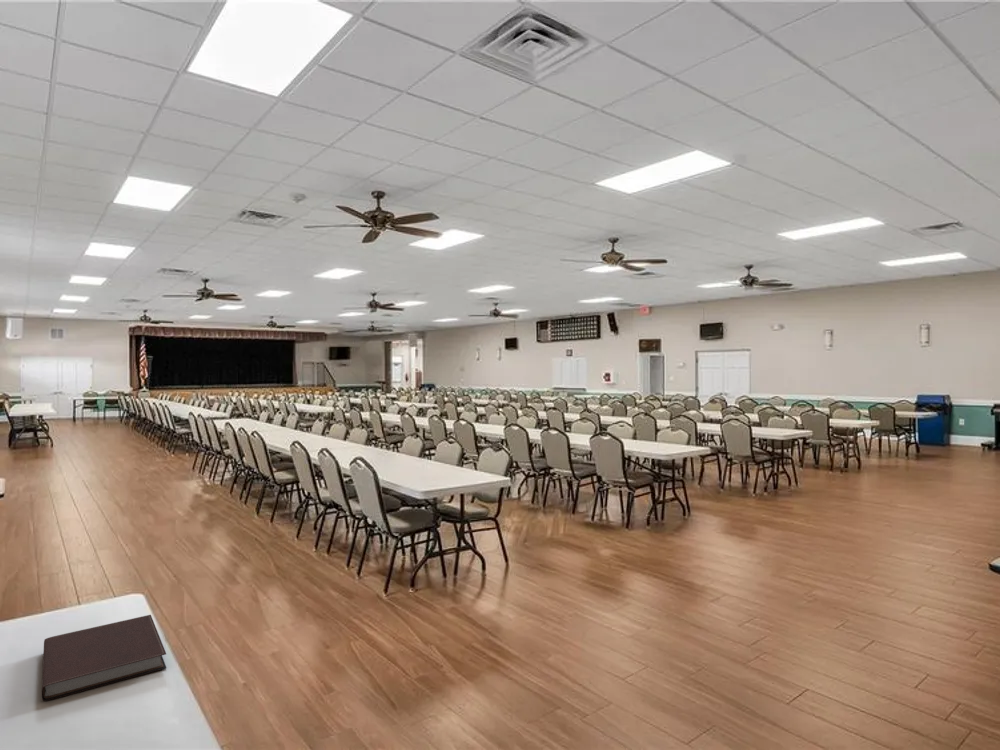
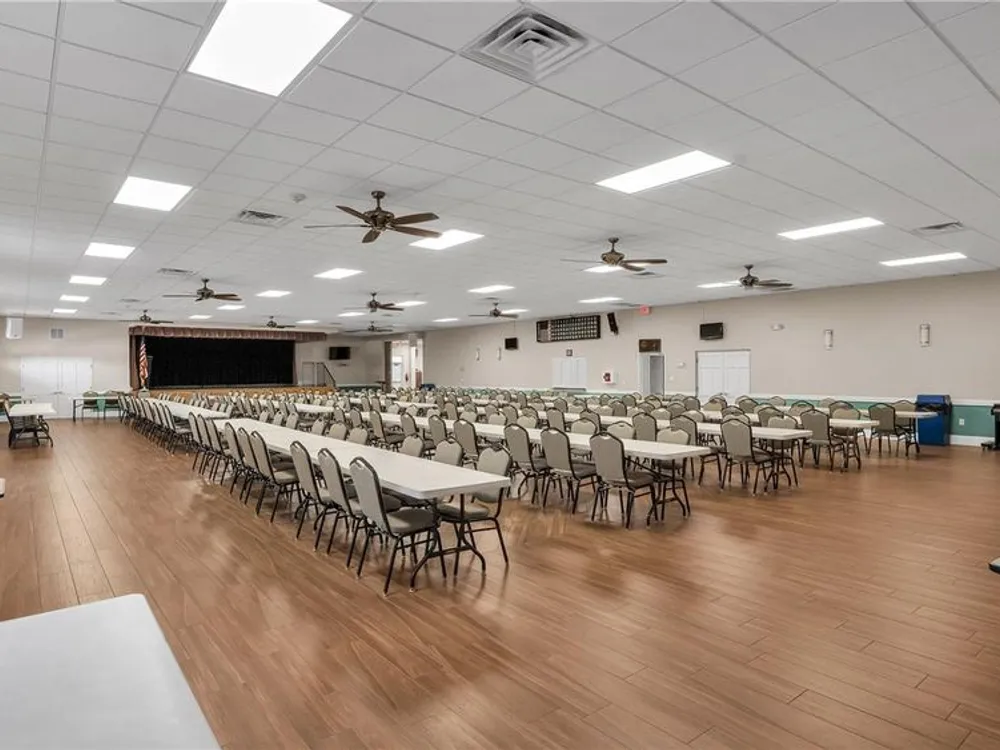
- notebook [41,614,167,702]
